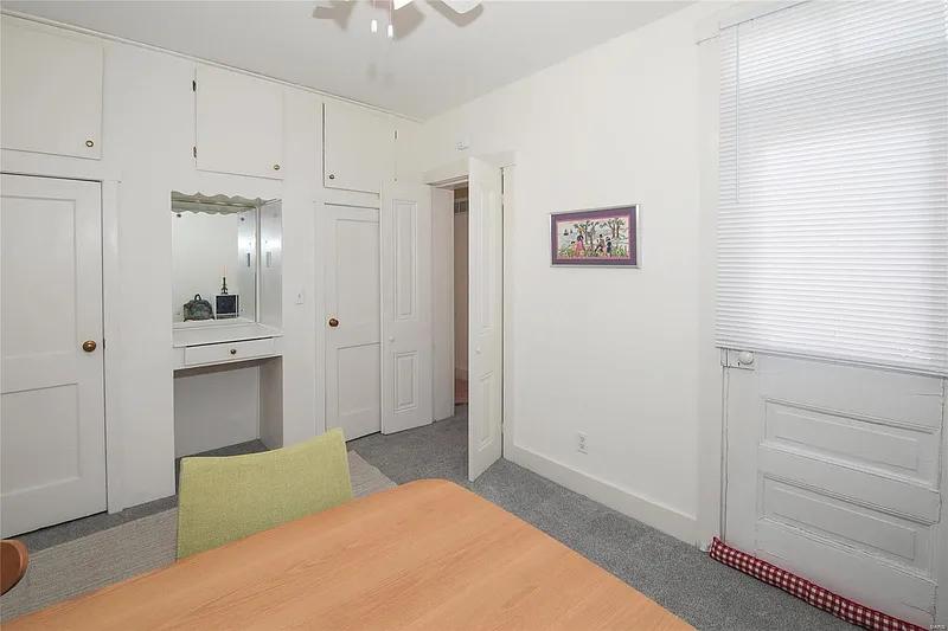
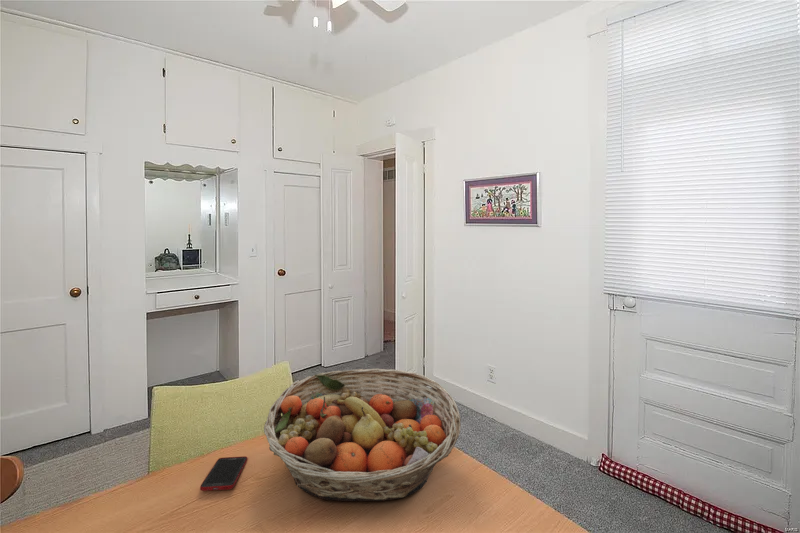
+ cell phone [199,456,248,492]
+ fruit basket [263,368,462,502]
